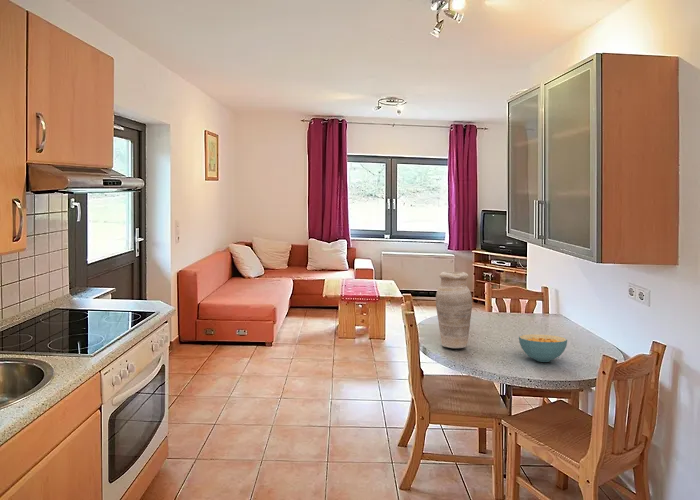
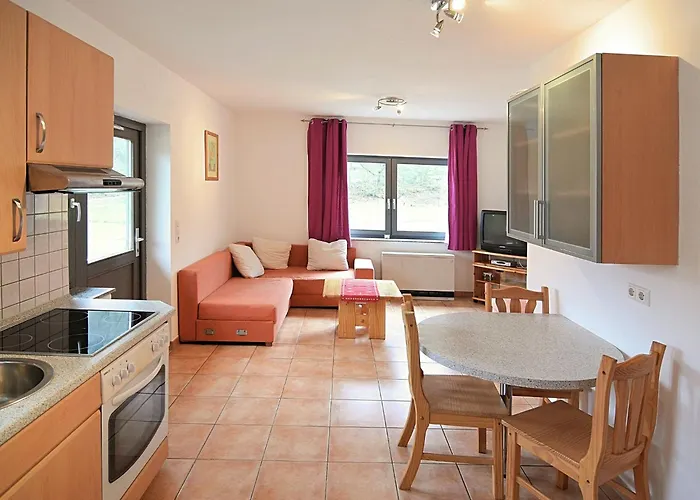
- vase [435,271,473,349]
- cereal bowl [518,333,568,363]
